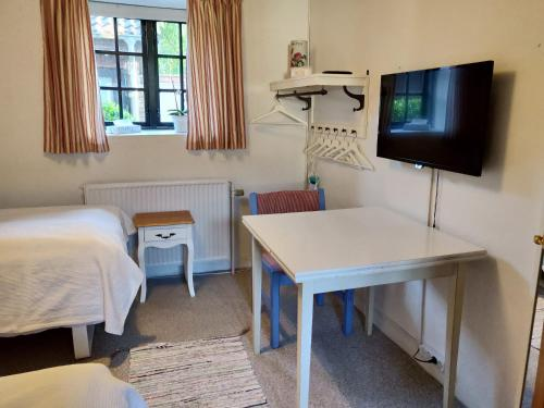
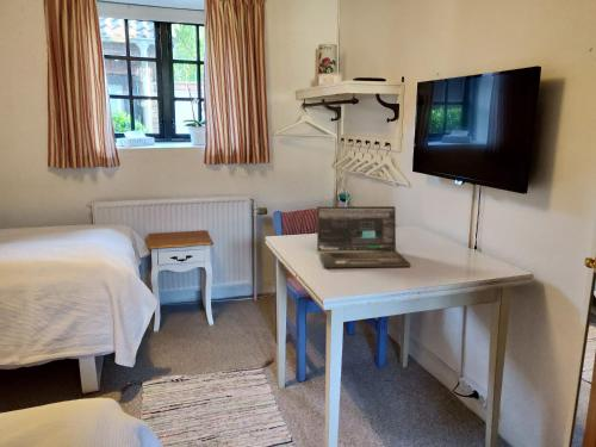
+ laptop [316,205,411,269]
